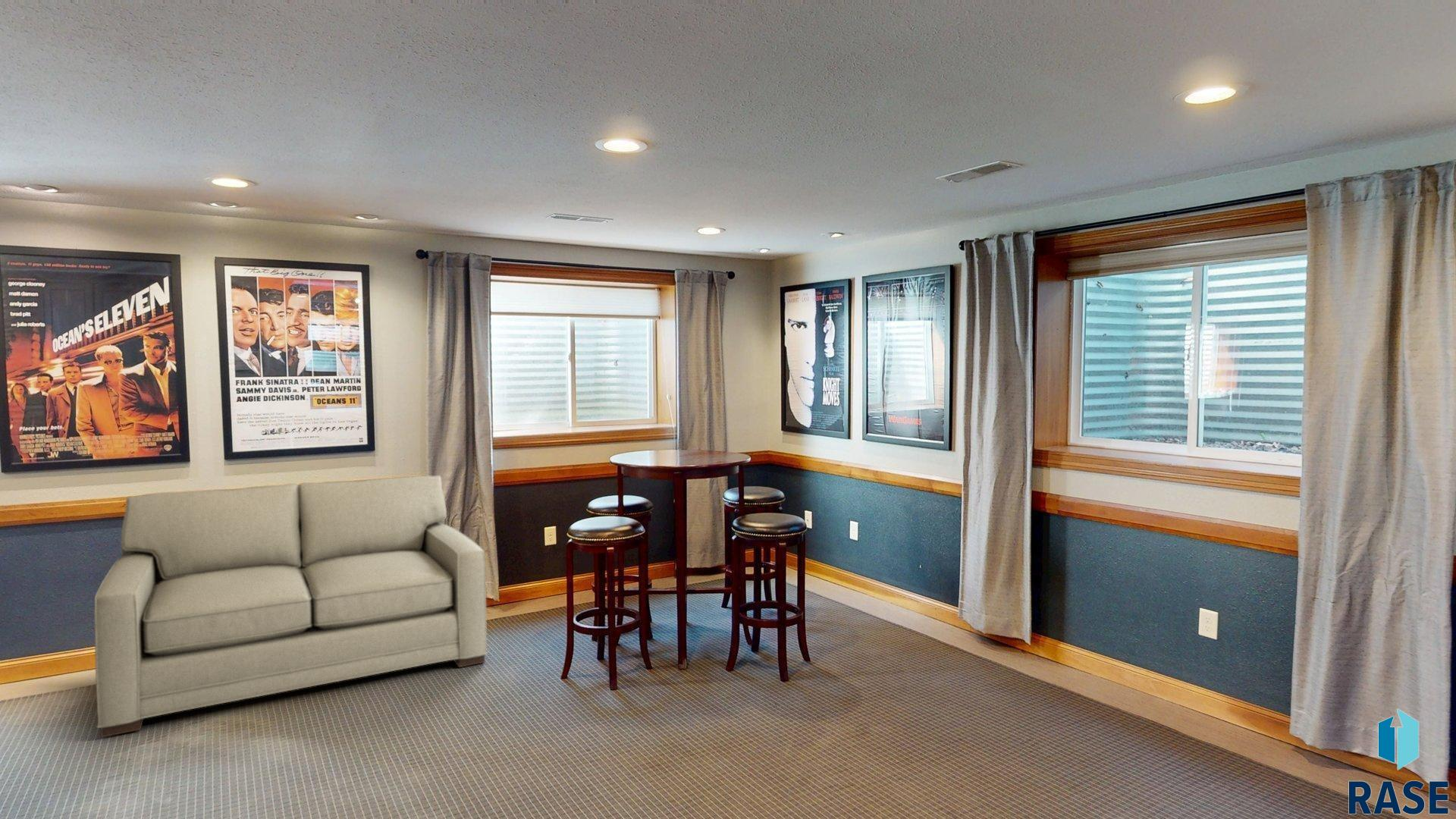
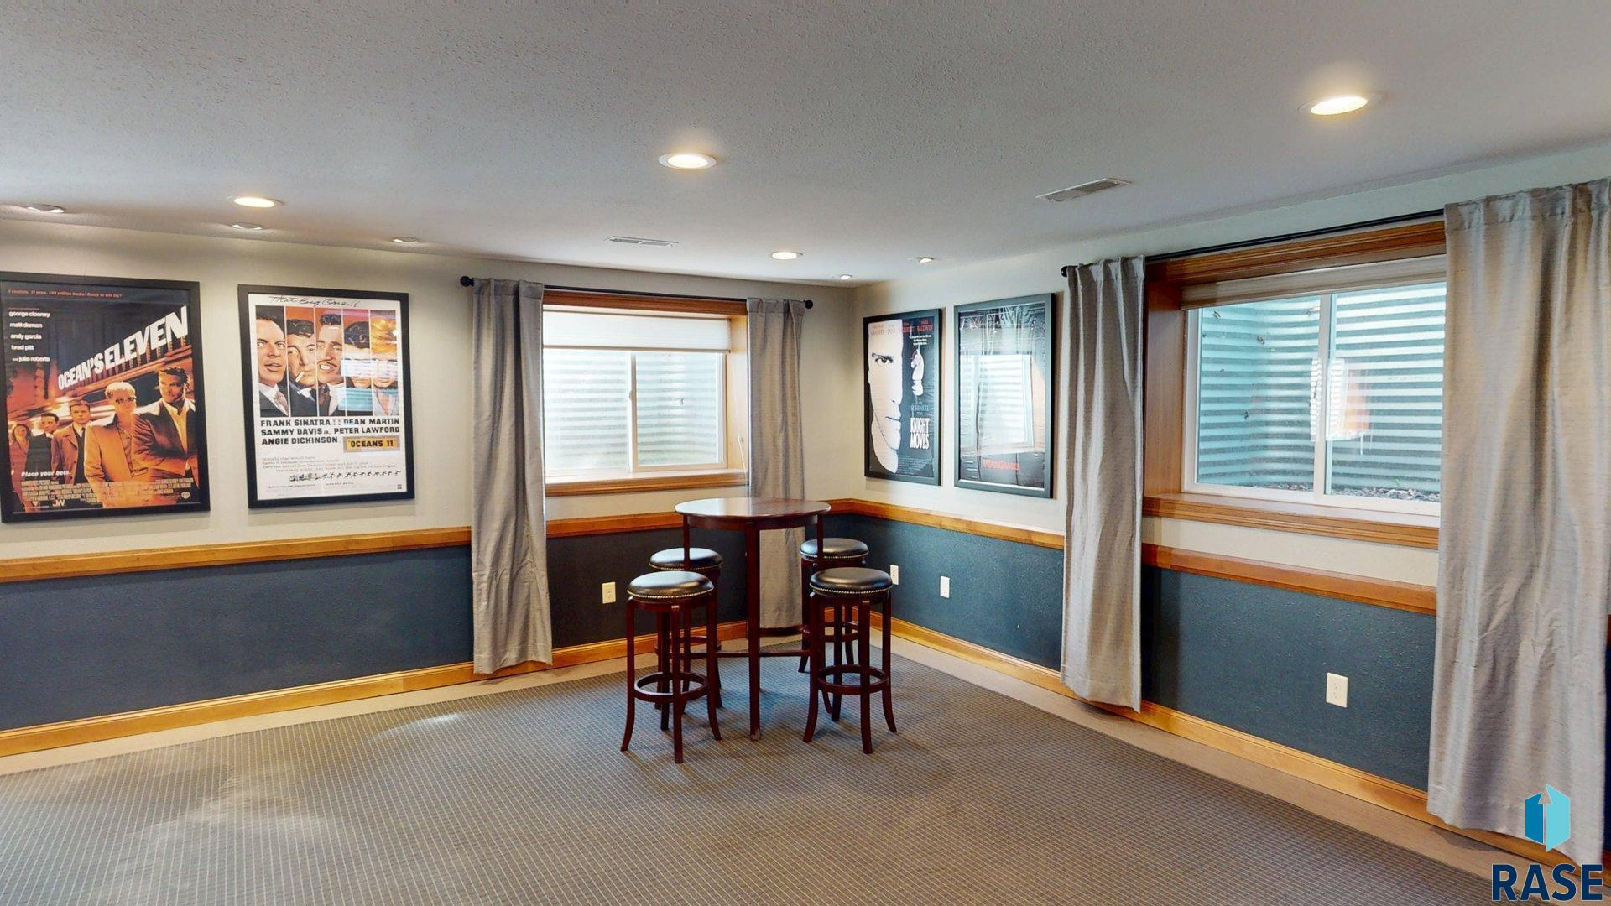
- sofa [93,475,488,738]
